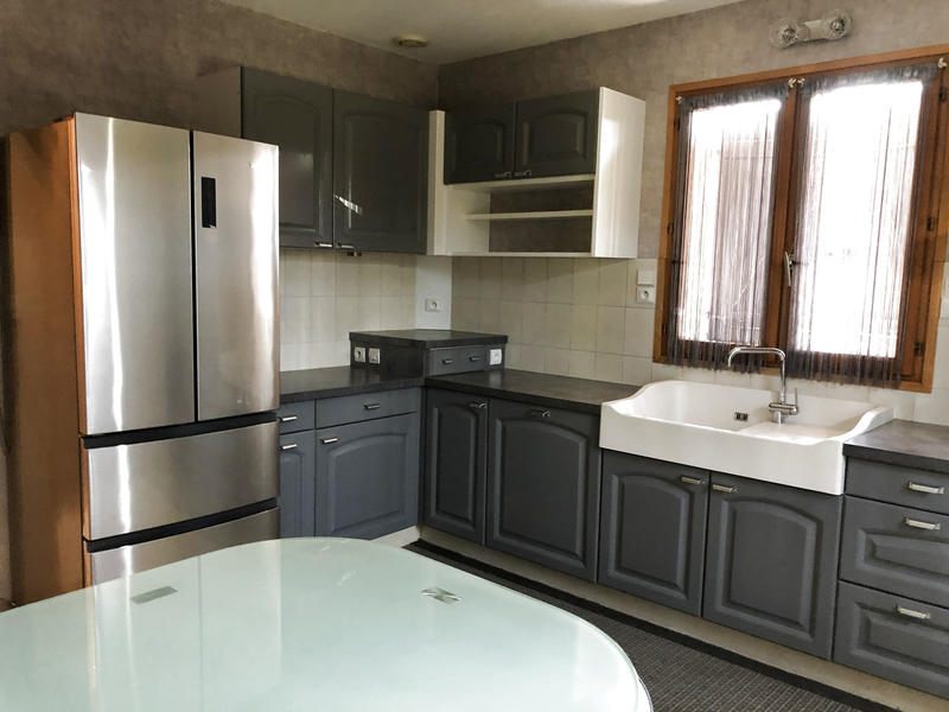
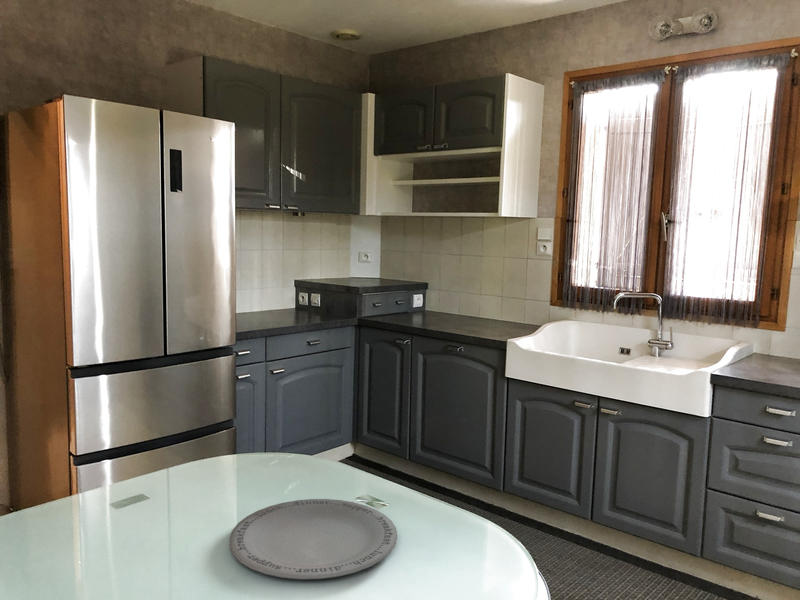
+ plate [229,498,398,580]
